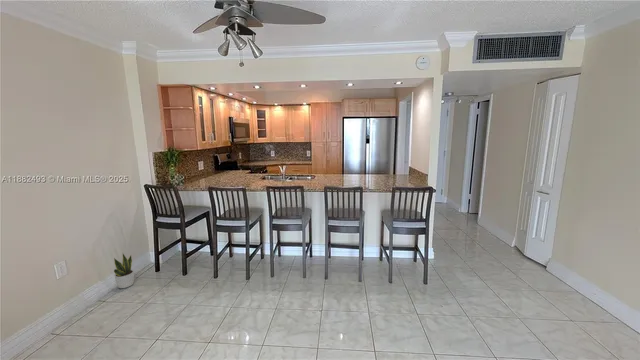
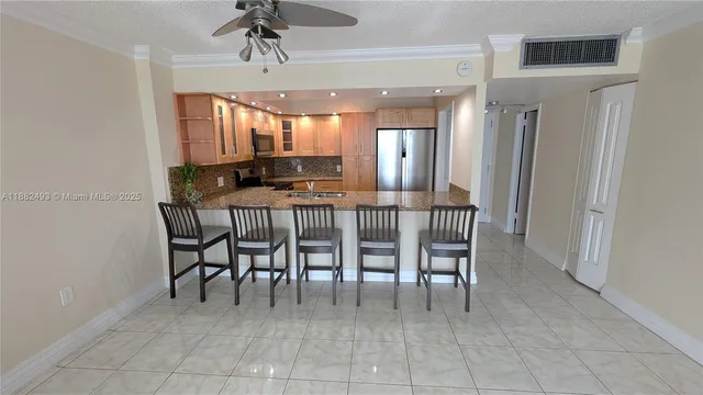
- potted plant [113,253,135,289]
